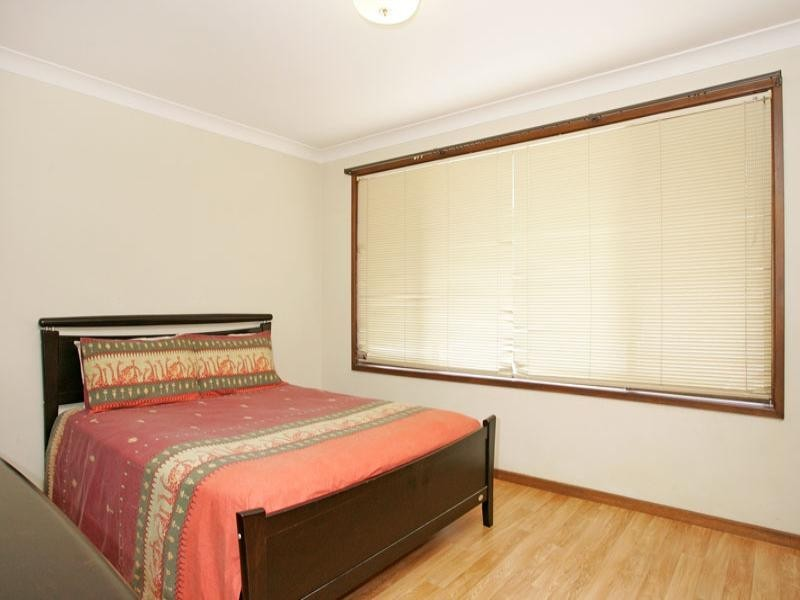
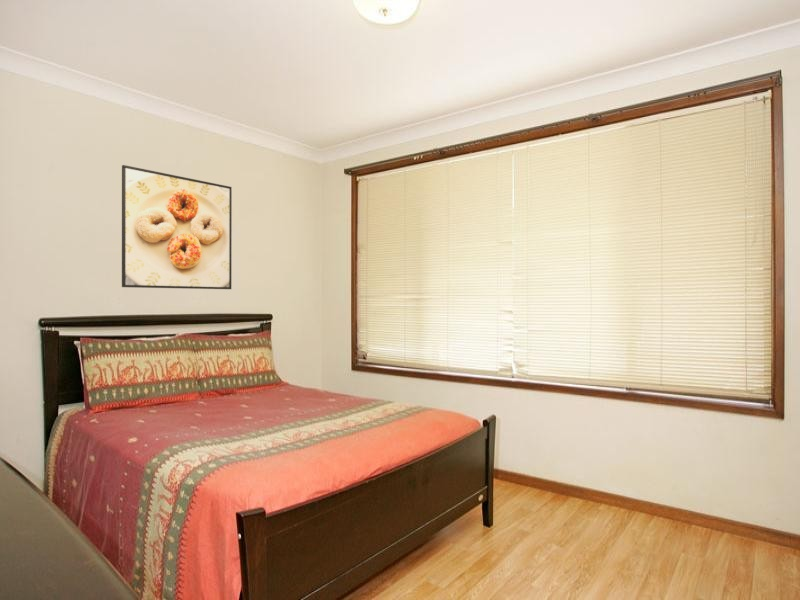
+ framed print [121,164,233,290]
